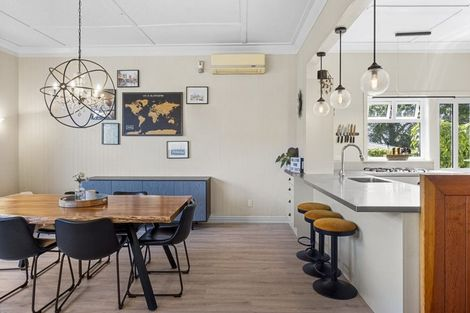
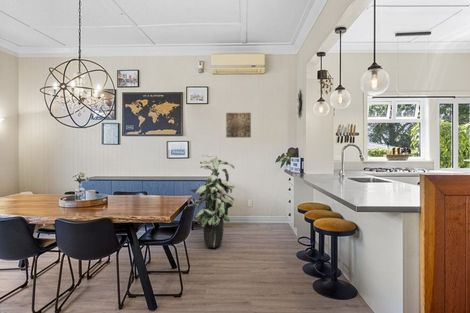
+ wall art [225,112,252,138]
+ indoor plant [189,153,235,249]
